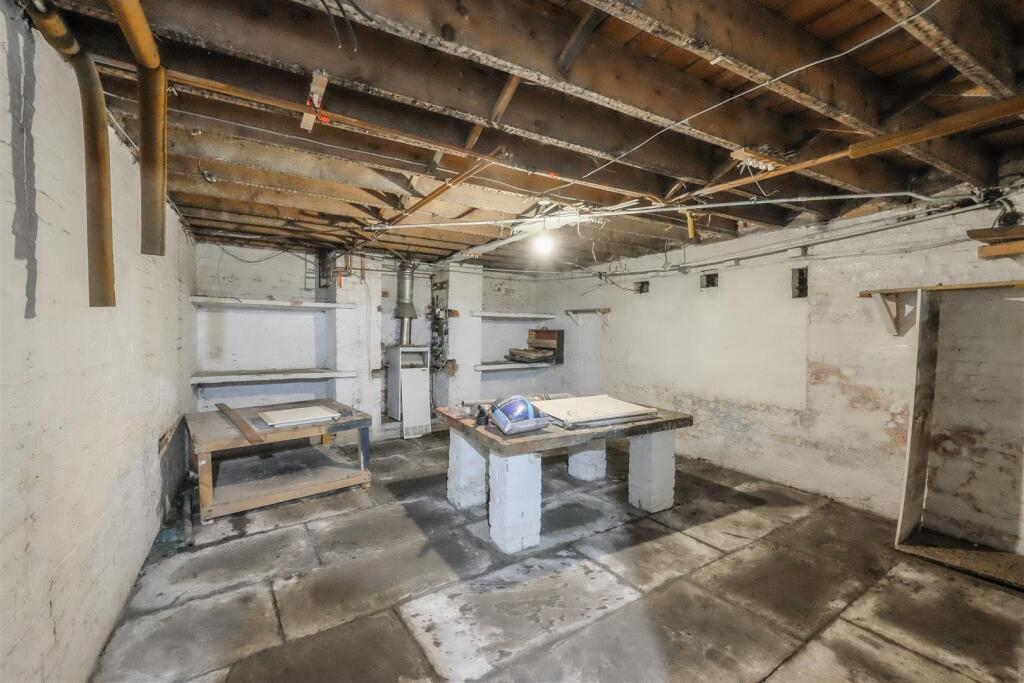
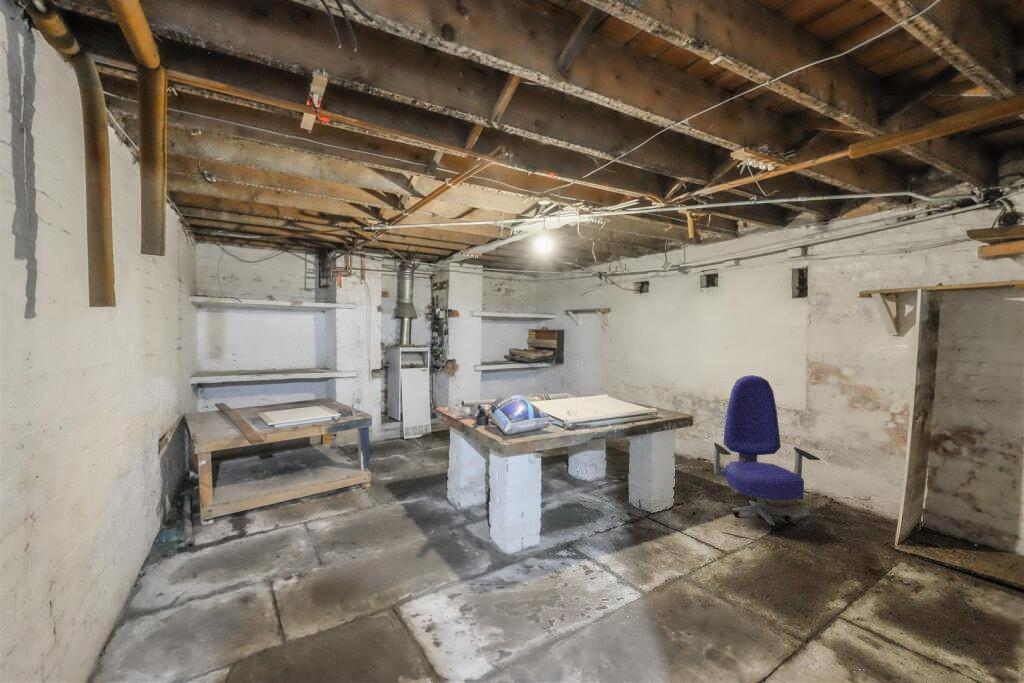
+ office chair [713,374,822,531]
